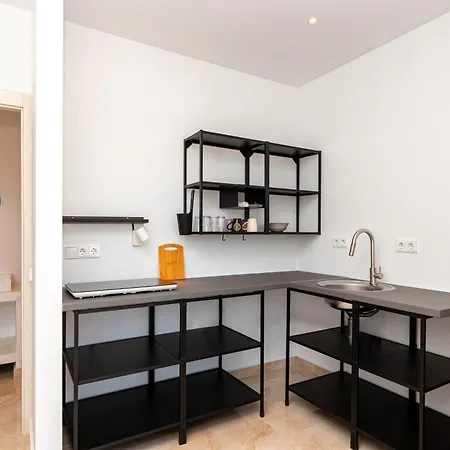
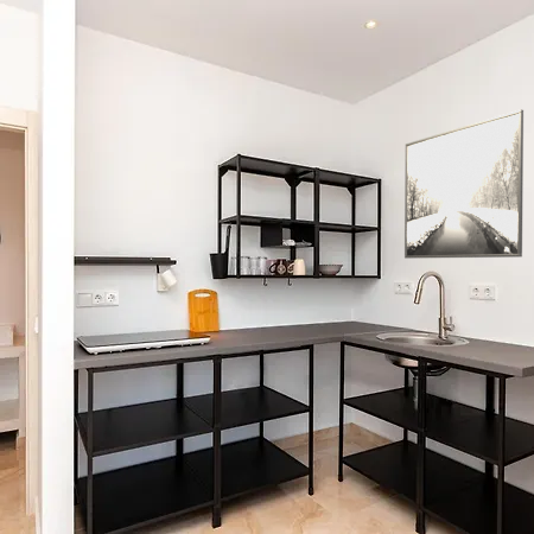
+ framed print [403,108,525,260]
